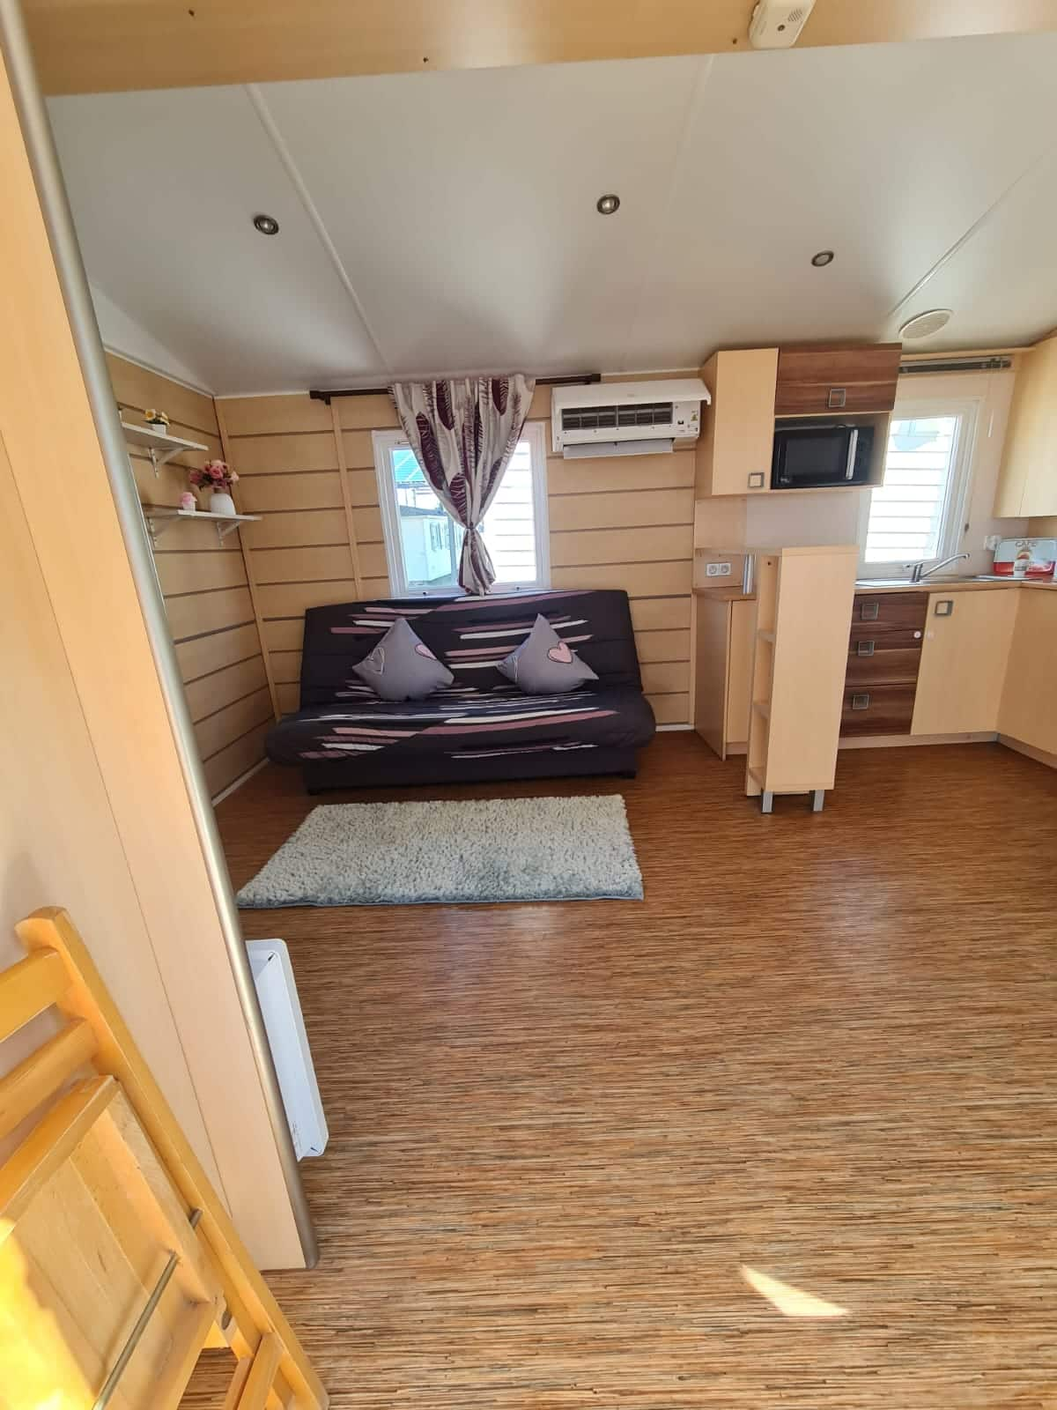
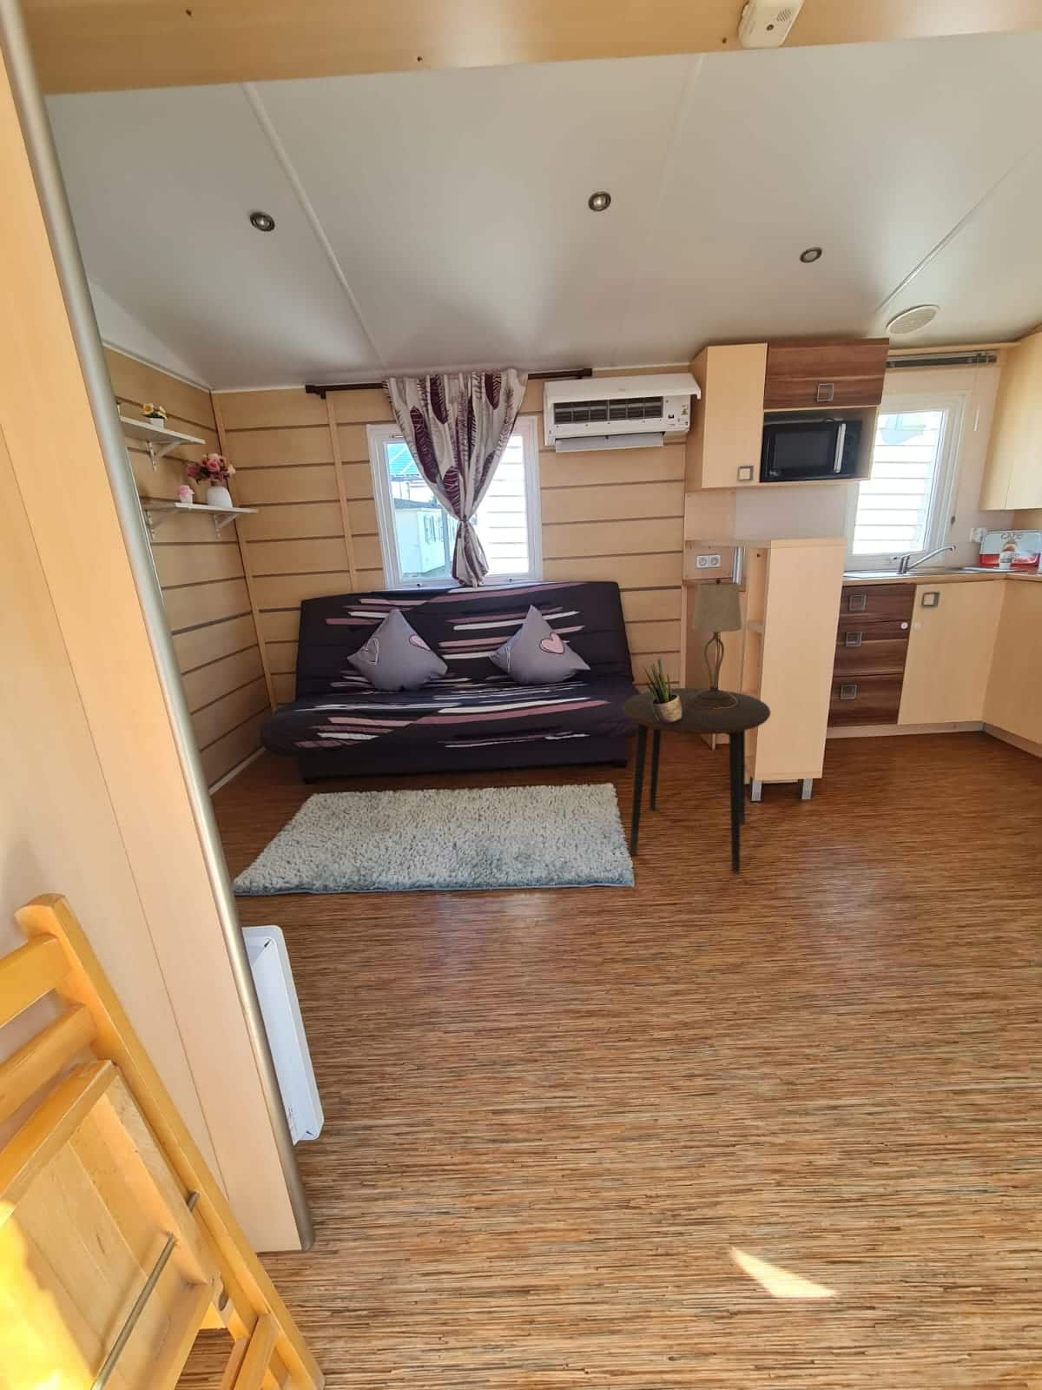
+ table lamp [691,578,742,708]
+ side table [622,687,772,874]
+ potted plant [641,658,682,722]
